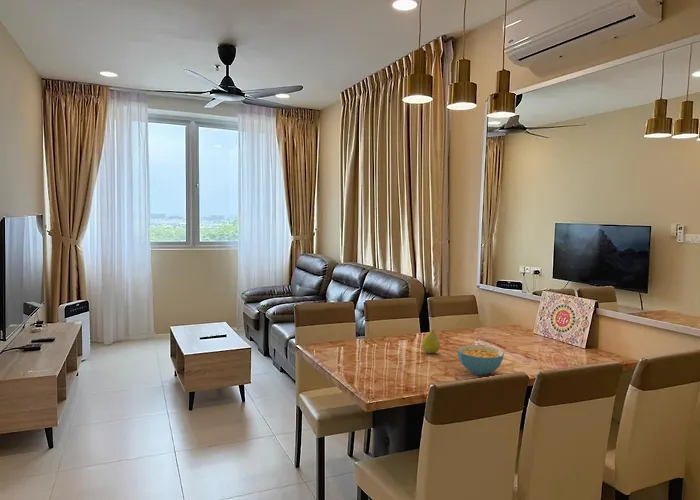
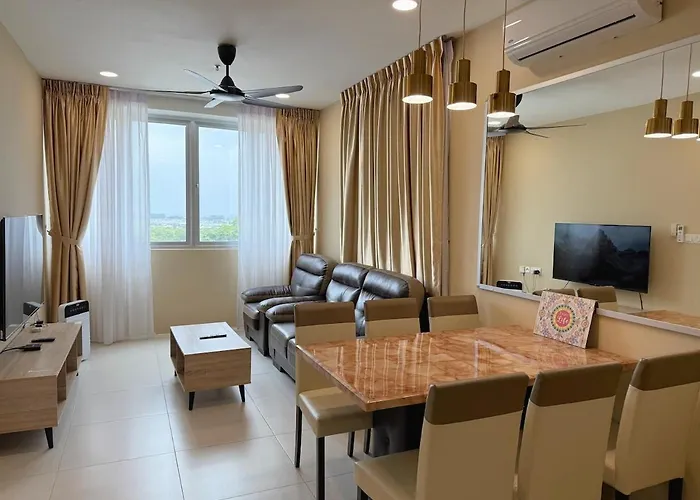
- cereal bowl [456,344,505,376]
- fruit [421,329,441,354]
